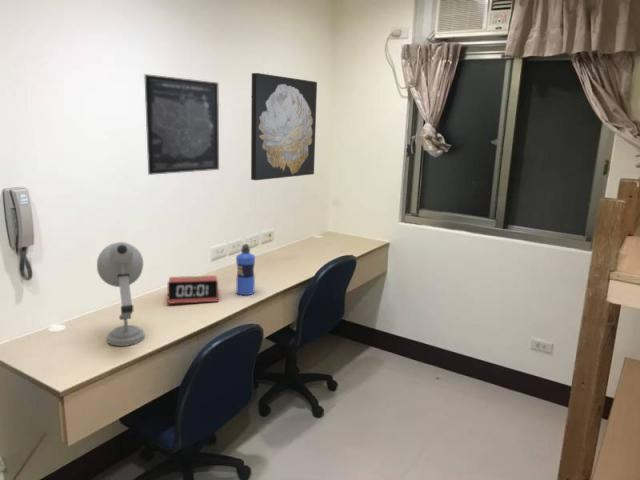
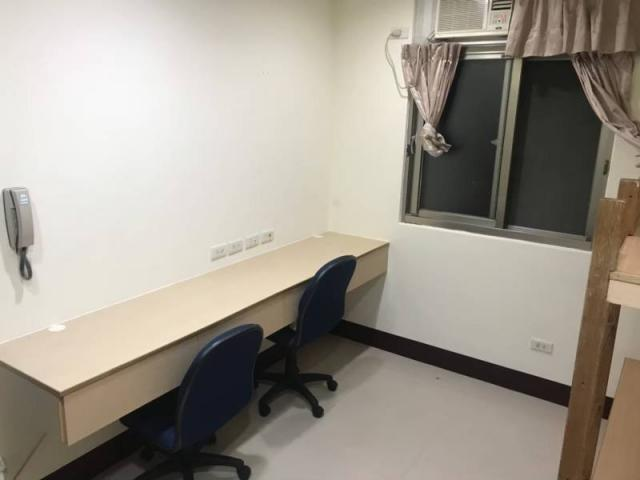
- desk lamp [96,241,146,347]
- water bottle [235,243,256,296]
- wall art [143,73,220,176]
- alarm clock [166,275,219,305]
- wall art [250,72,318,181]
